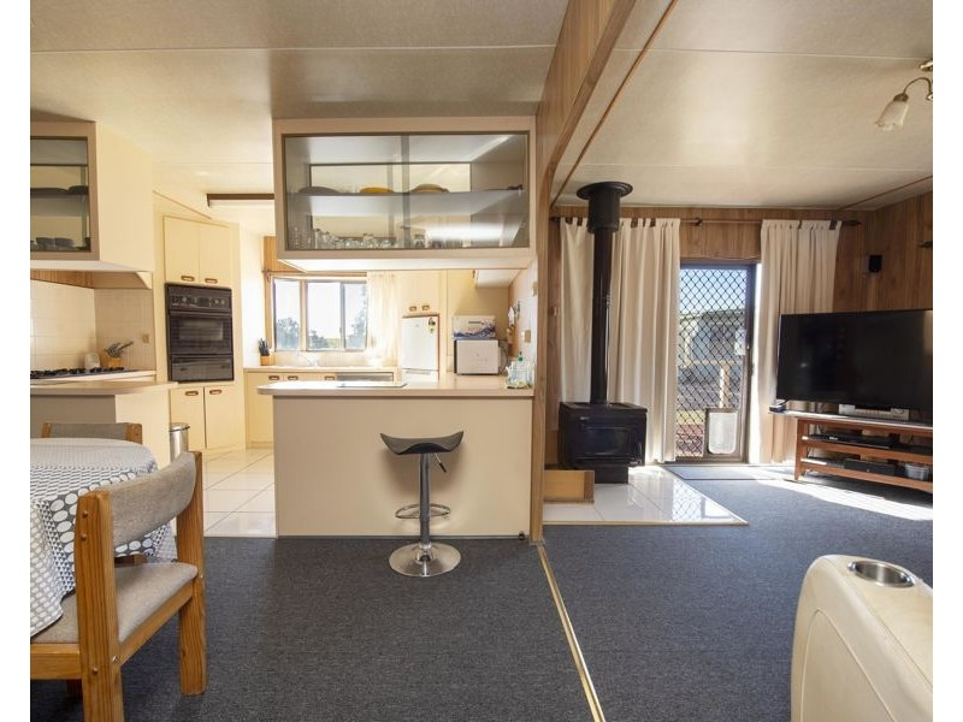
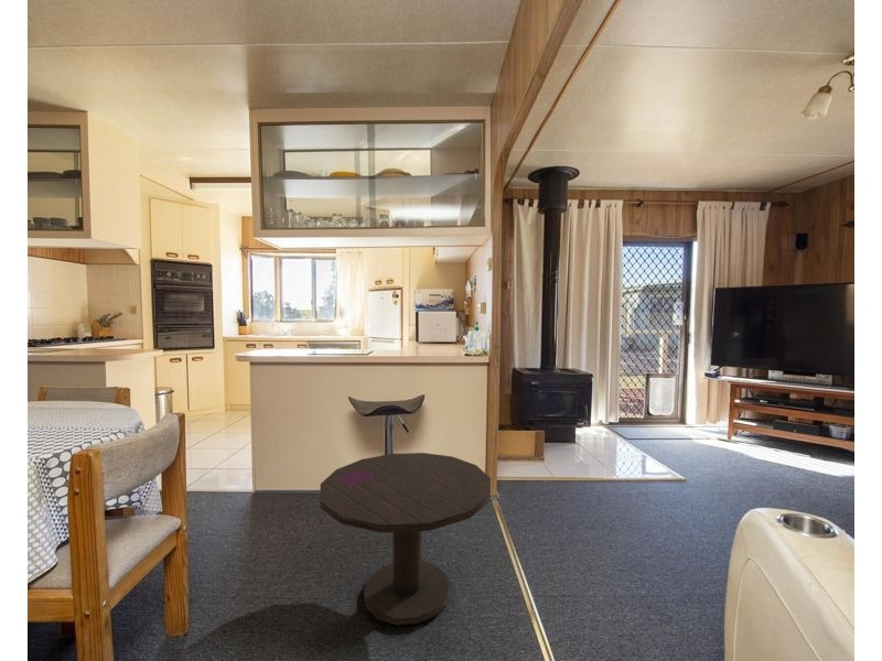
+ side table [319,452,492,627]
